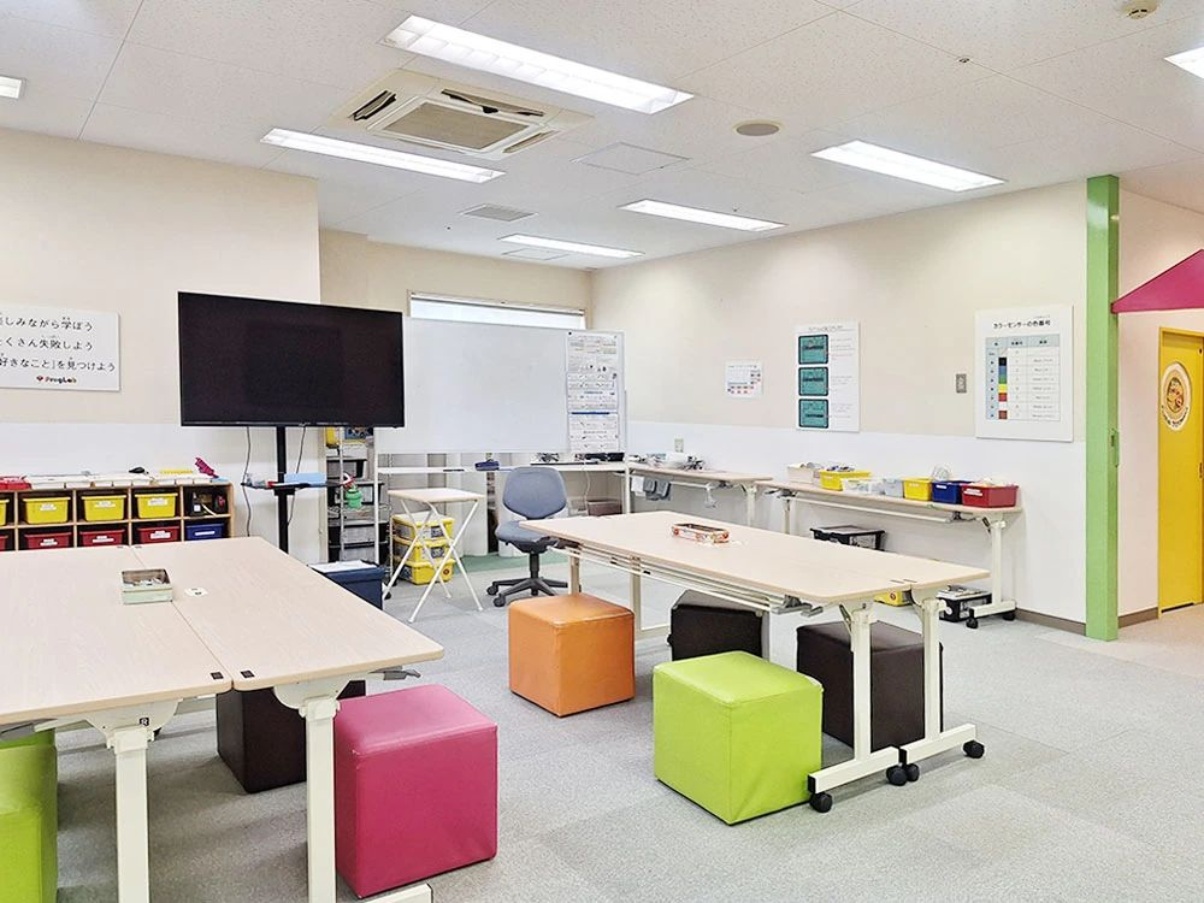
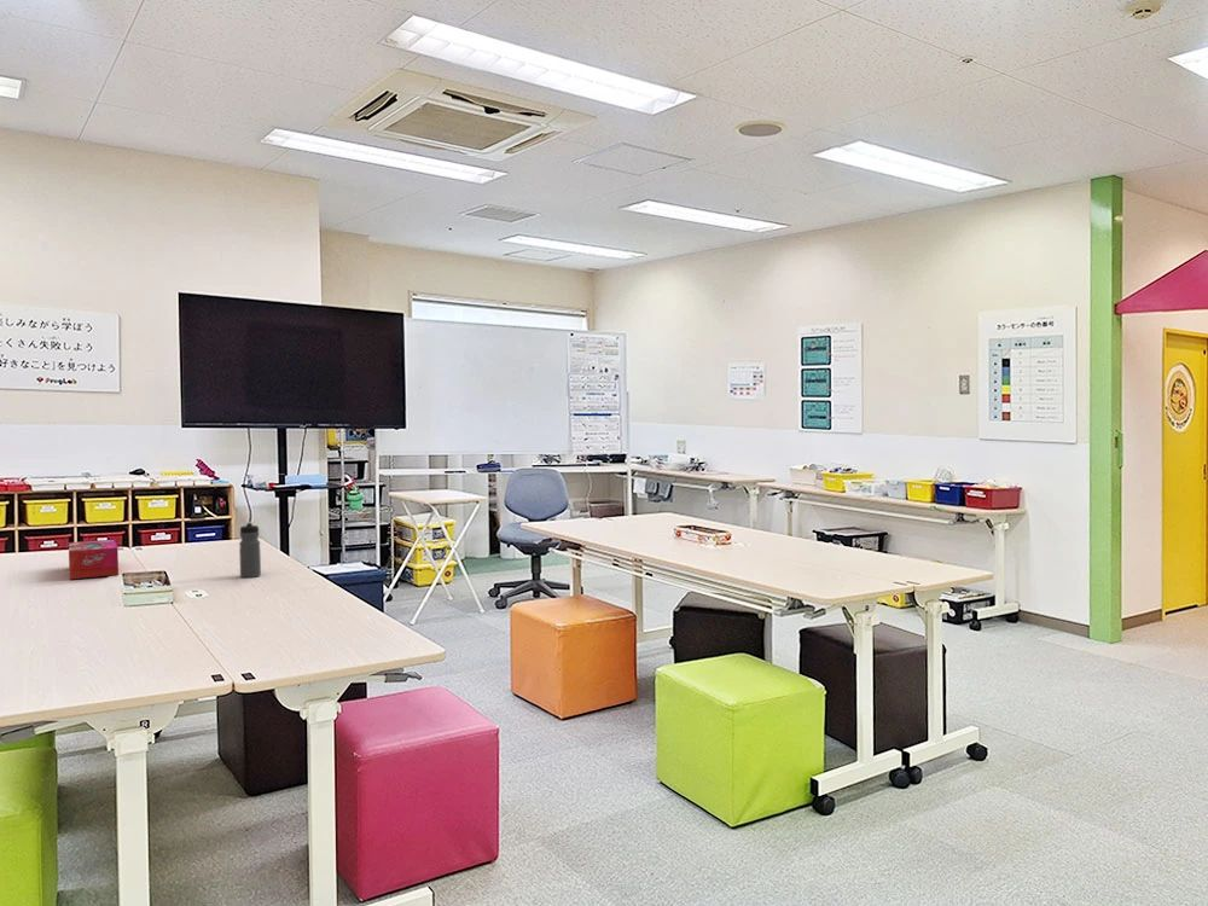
+ water bottle [238,521,262,579]
+ tissue box [68,539,120,580]
